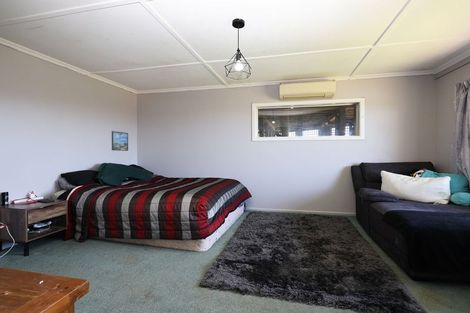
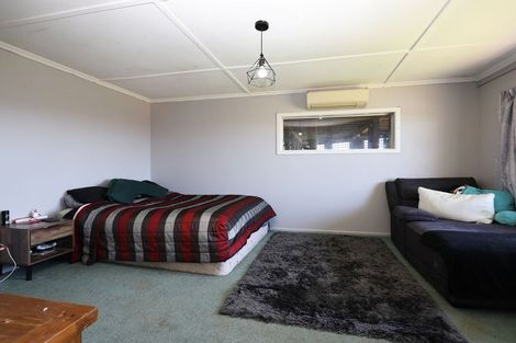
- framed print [111,130,129,152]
